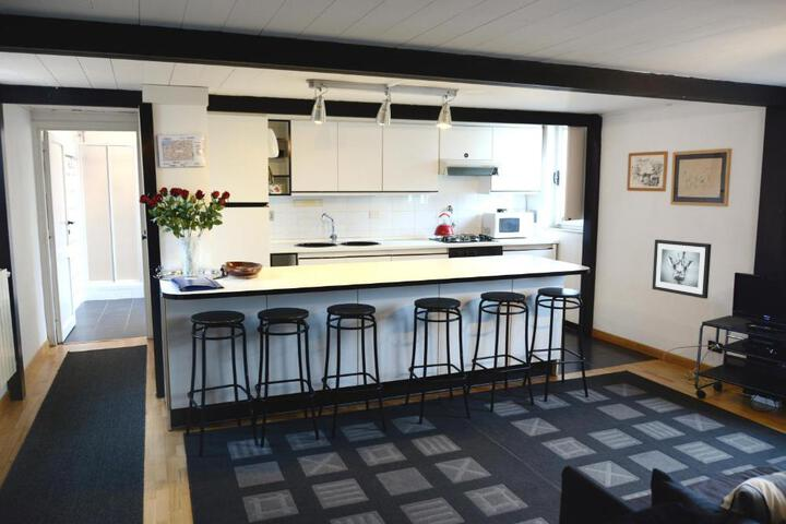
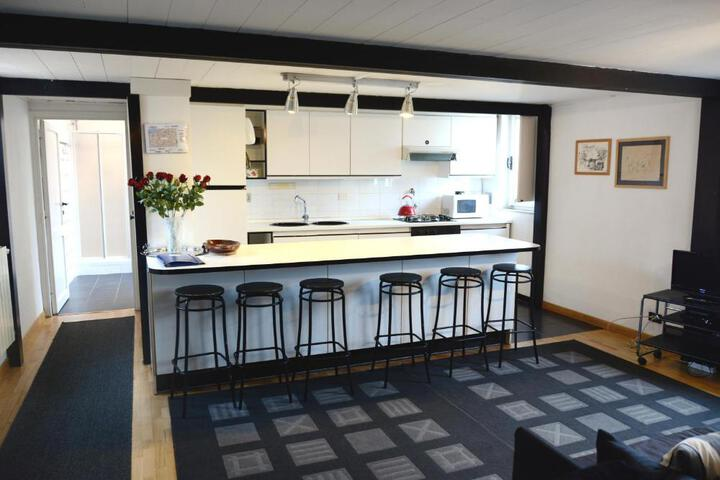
- wall art [651,238,712,300]
